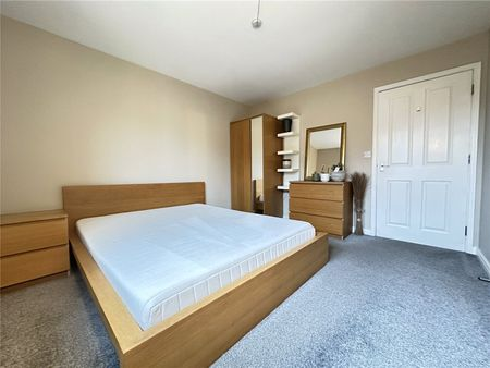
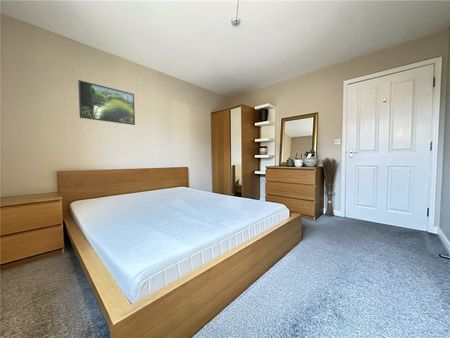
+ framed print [77,79,136,126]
